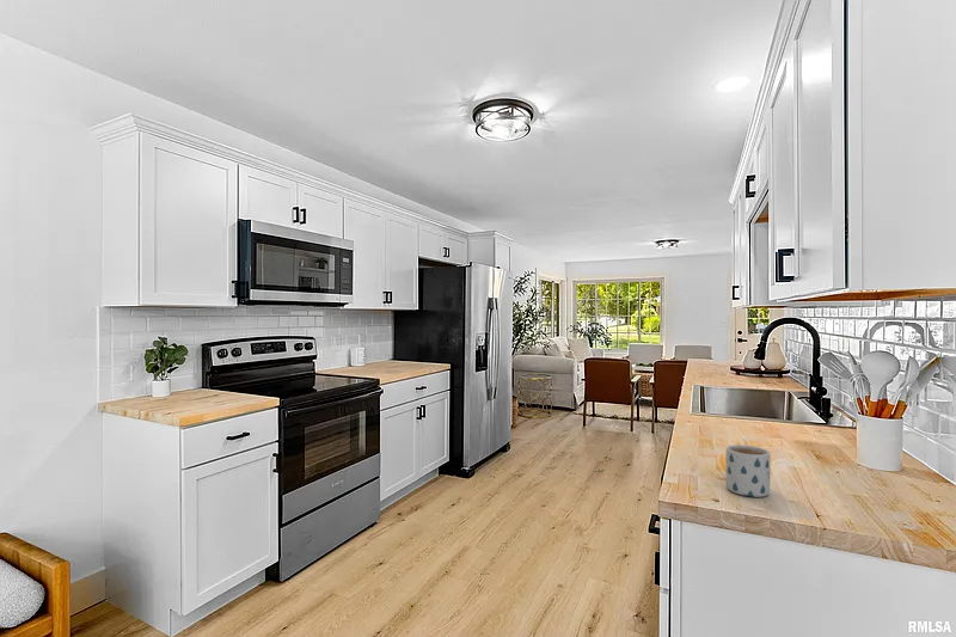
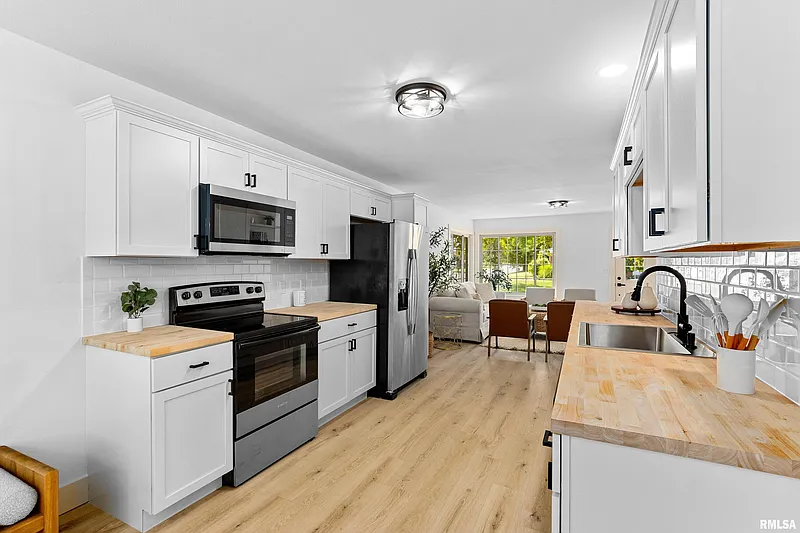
- mug [725,443,772,498]
